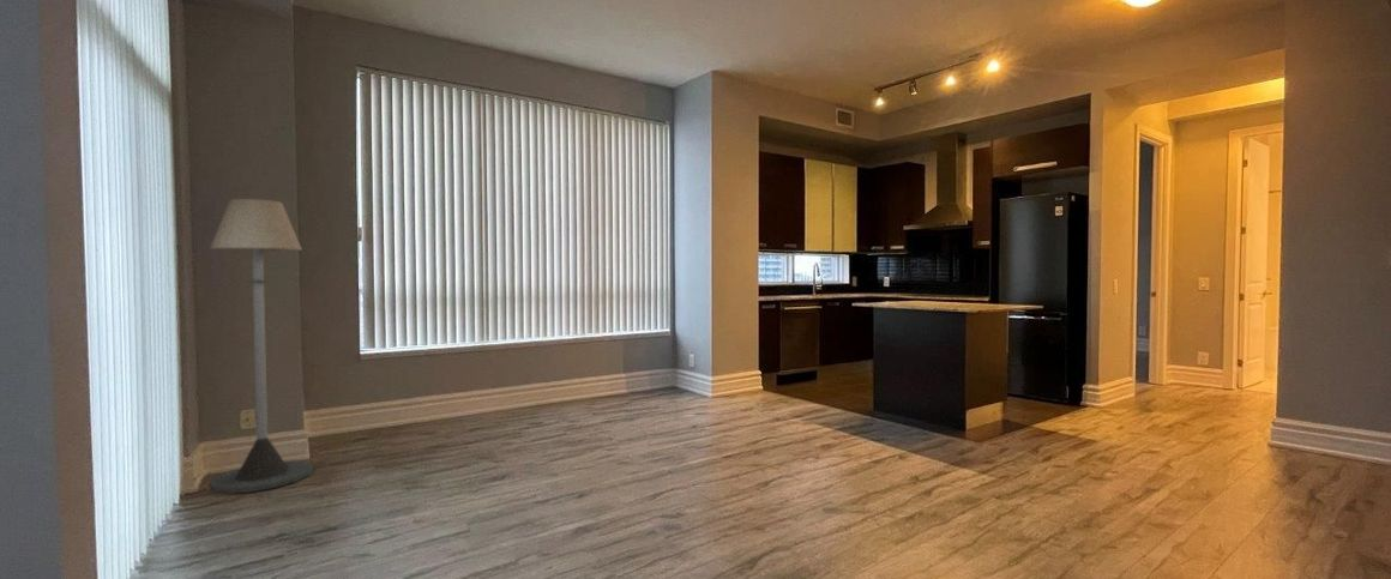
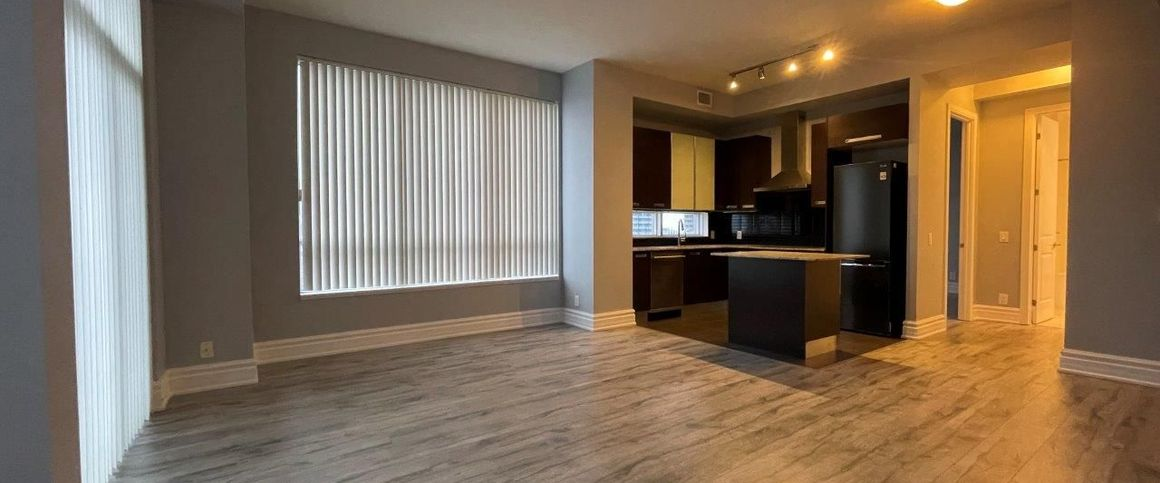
- floor lamp [207,198,314,495]
